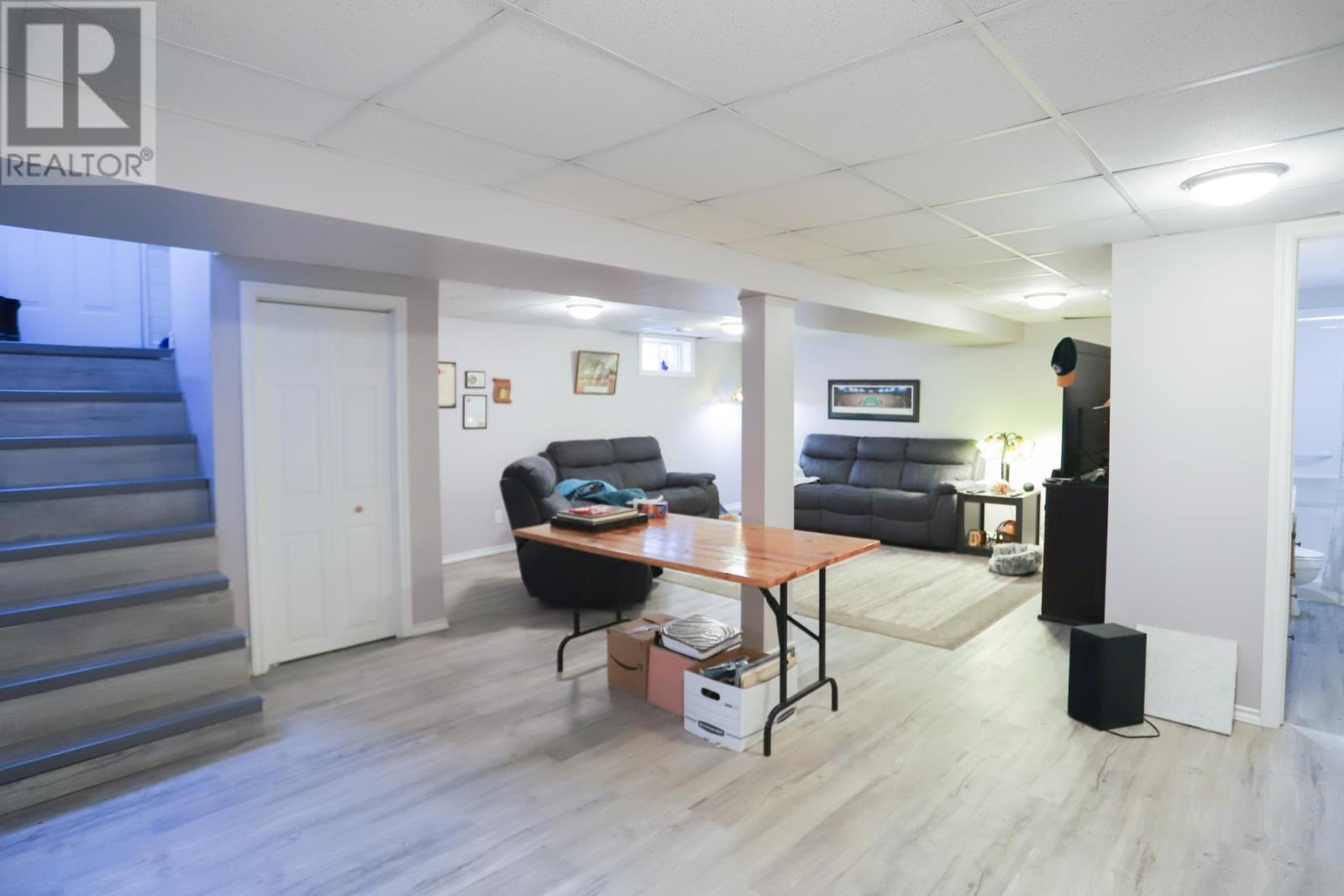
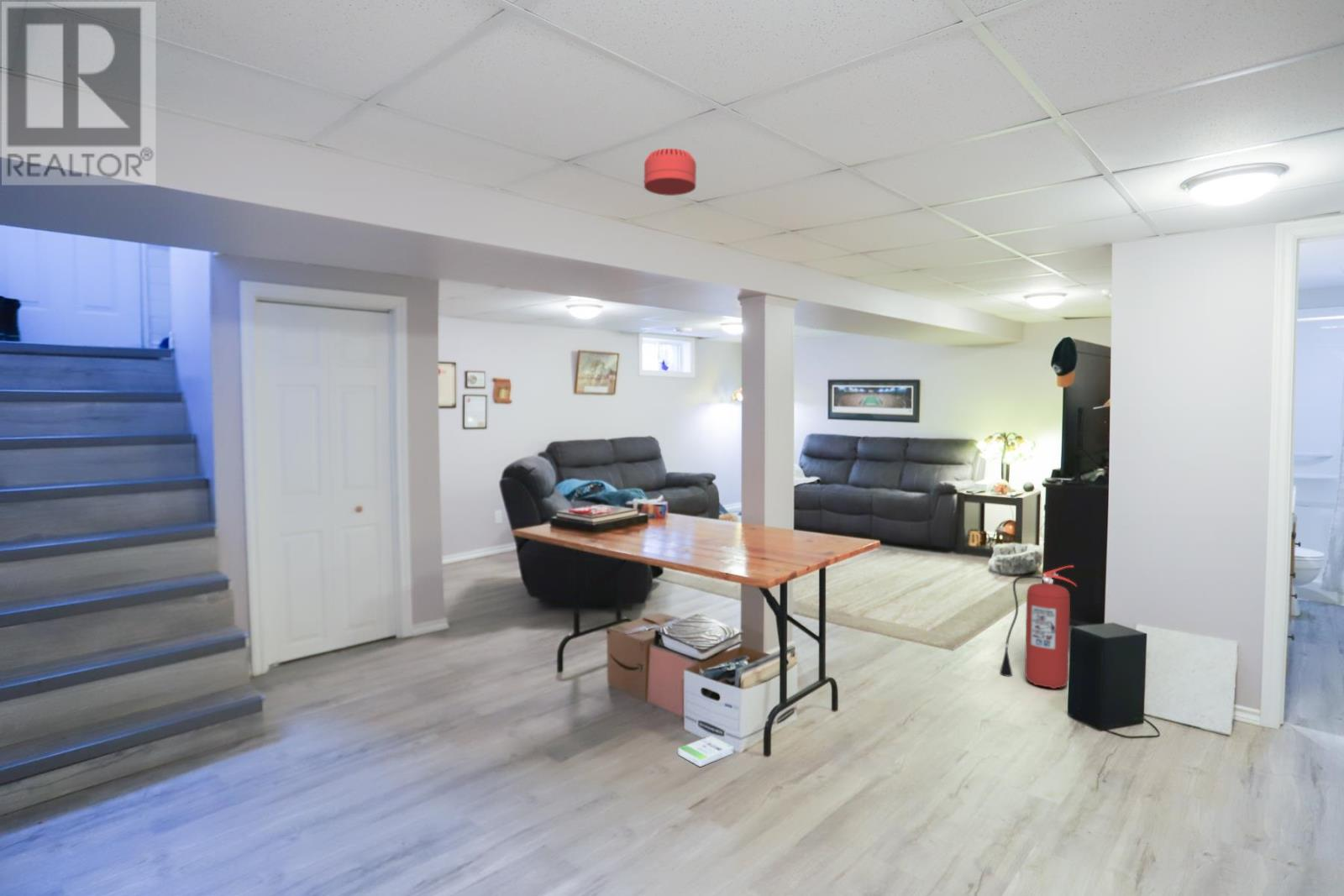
+ box [677,735,734,768]
+ smoke detector [643,148,697,196]
+ fire extinguisher [999,564,1078,689]
